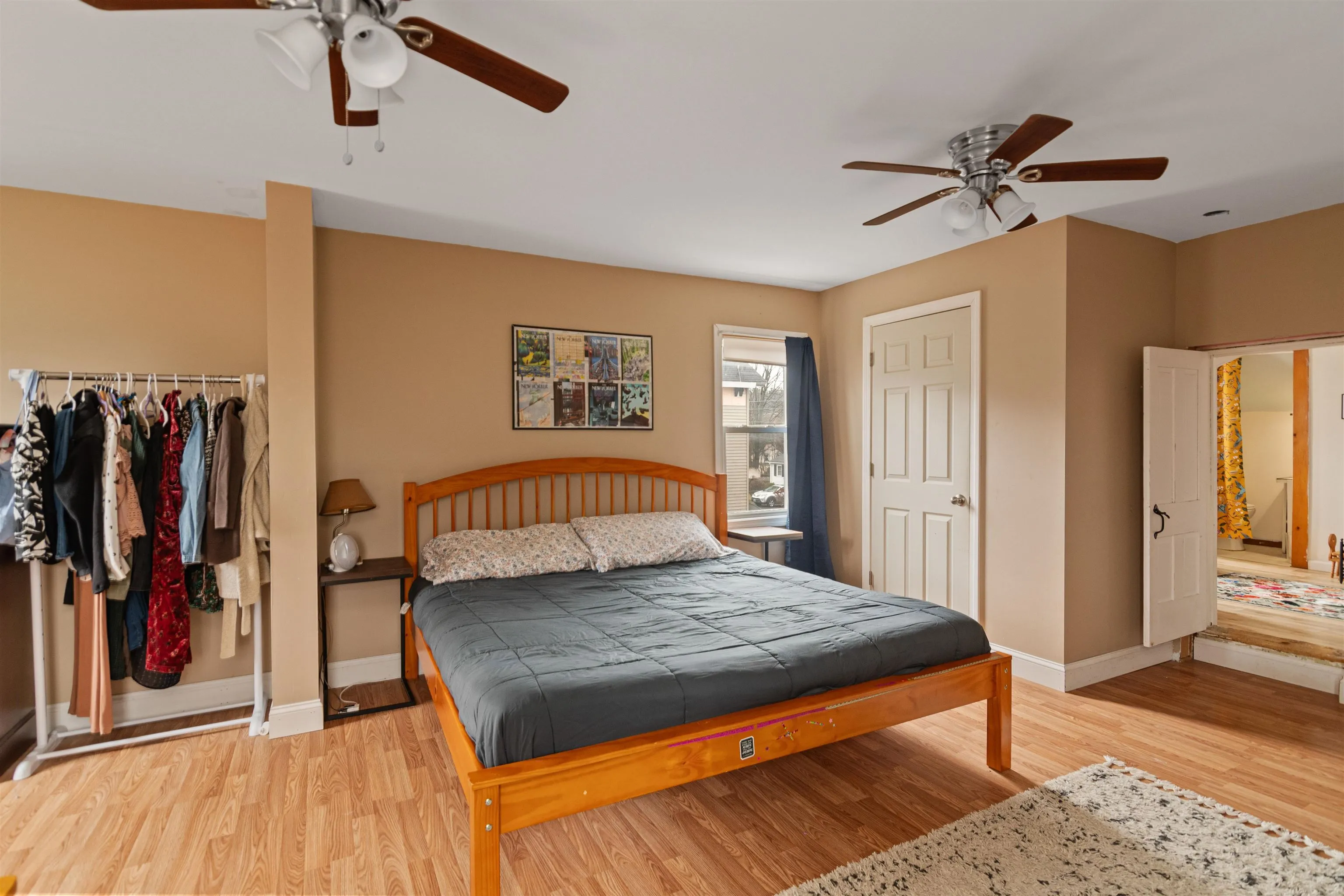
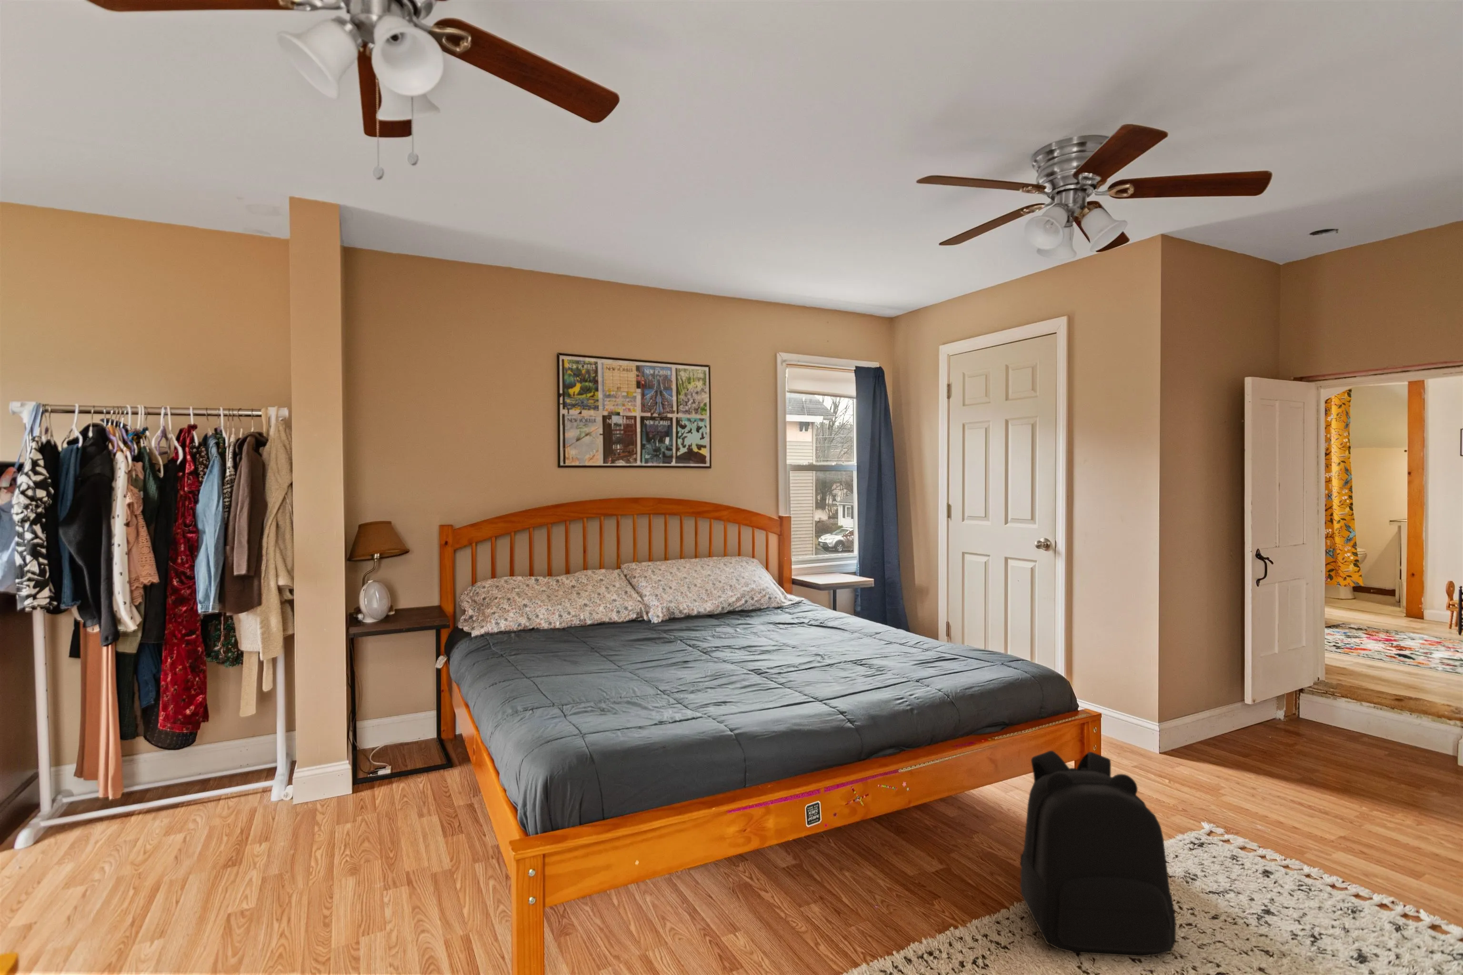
+ backpack [1019,751,1177,958]
